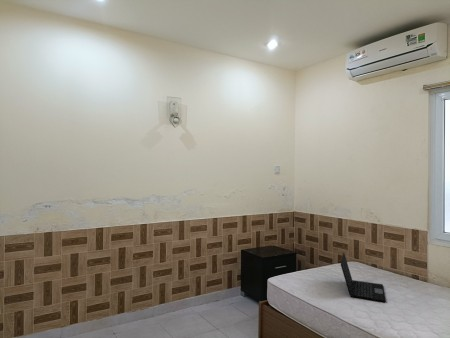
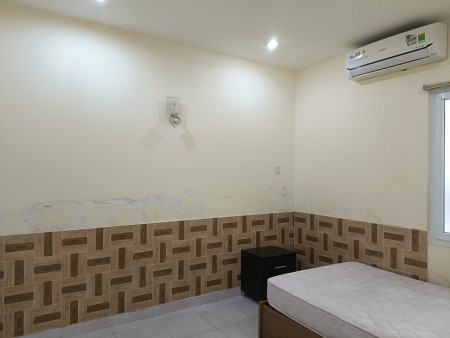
- laptop [340,252,387,303]
